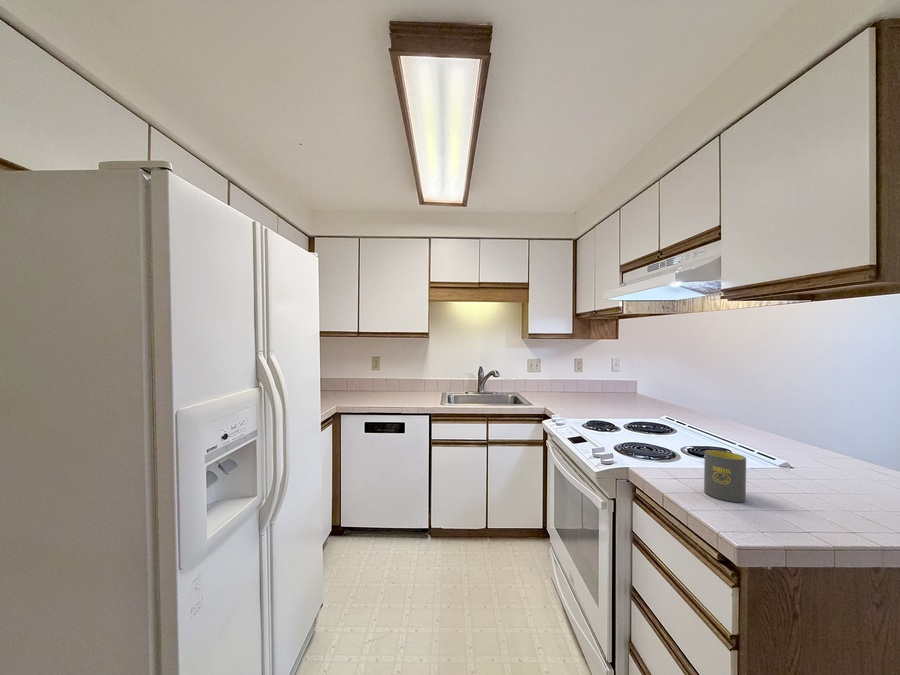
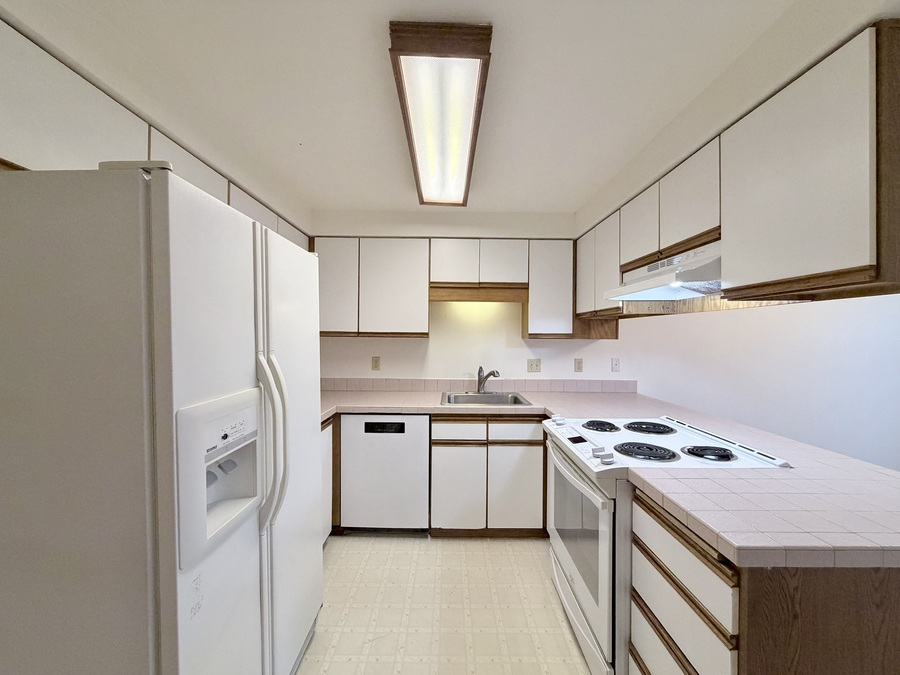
- mug [703,449,747,503]
